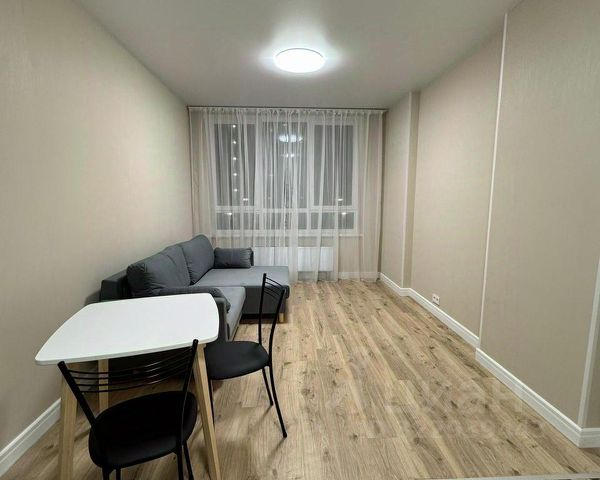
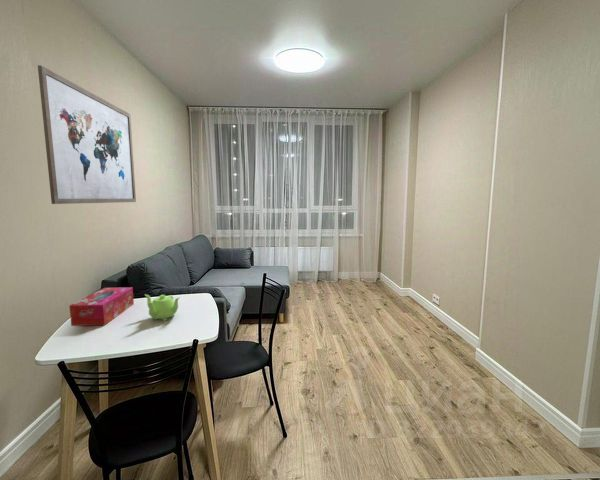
+ teapot [144,293,180,322]
+ wall art [37,64,137,205]
+ tissue box [68,286,135,327]
